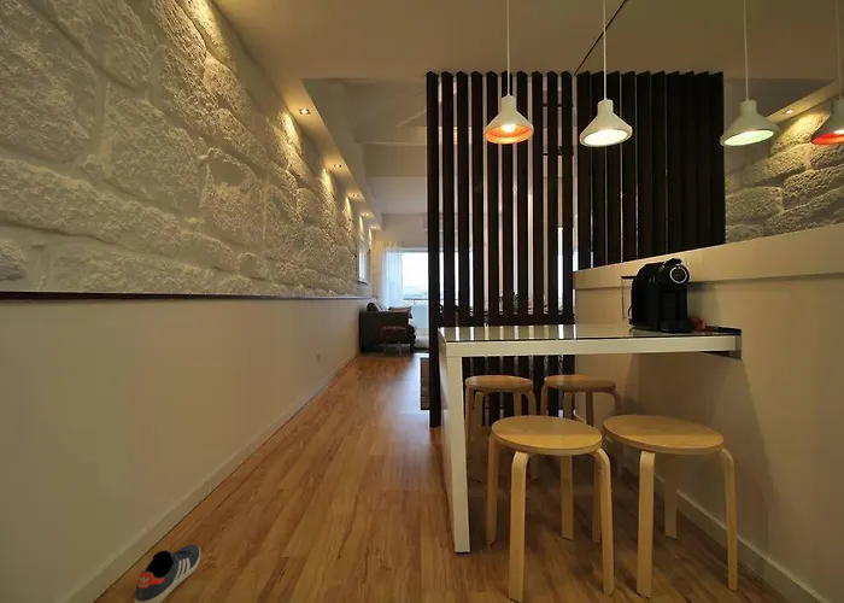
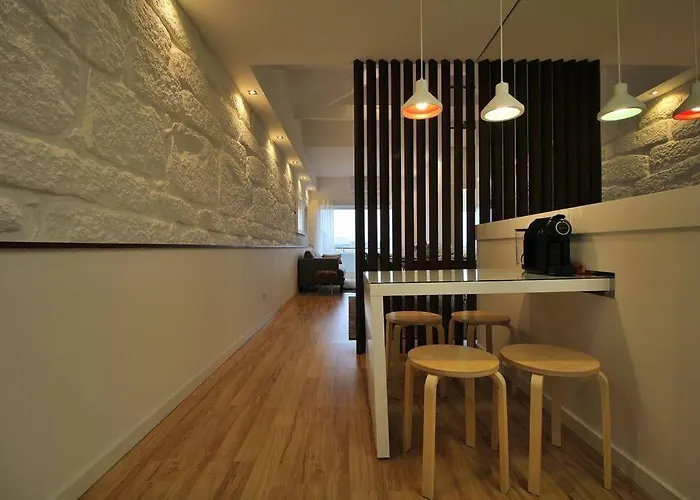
- sneaker [134,543,201,603]
